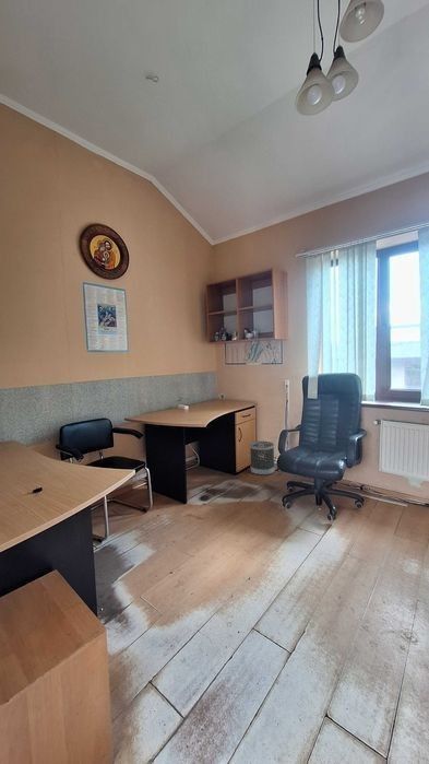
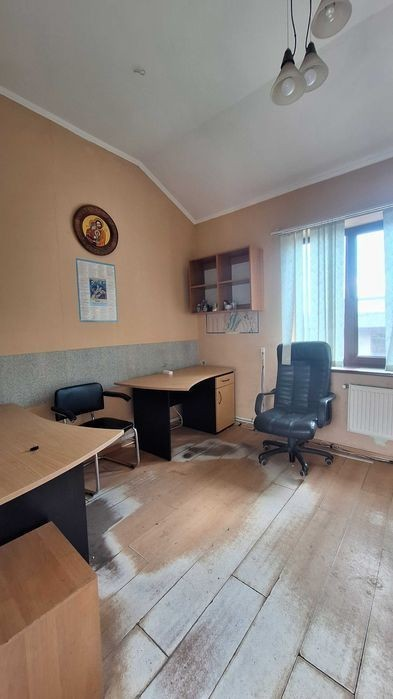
- wastebasket [249,440,276,477]
